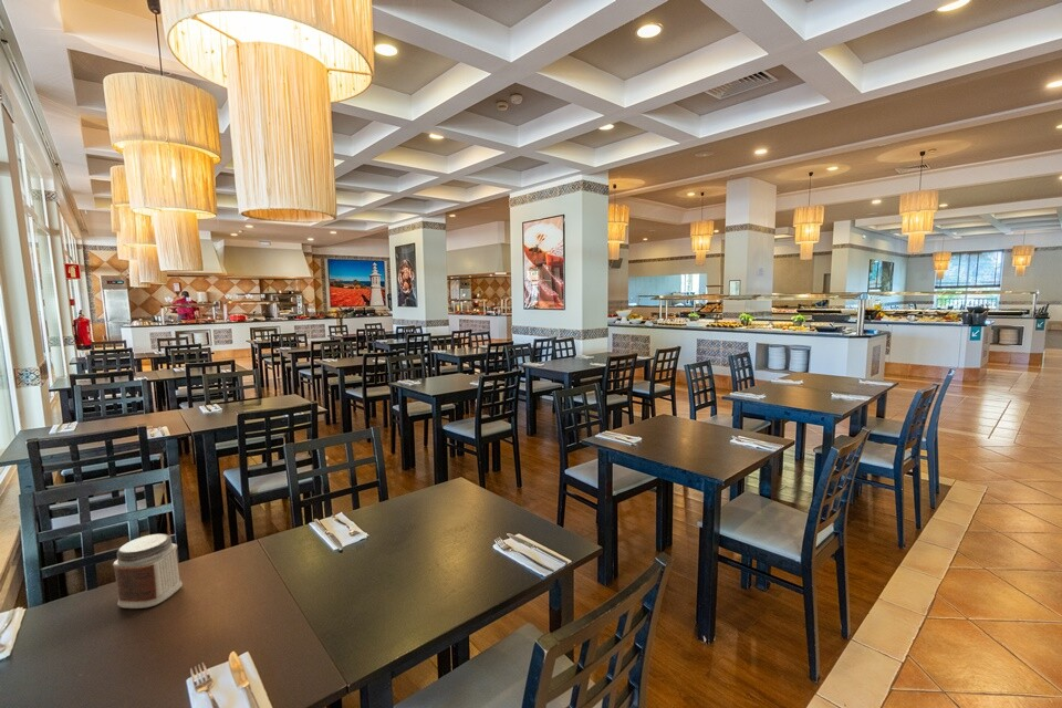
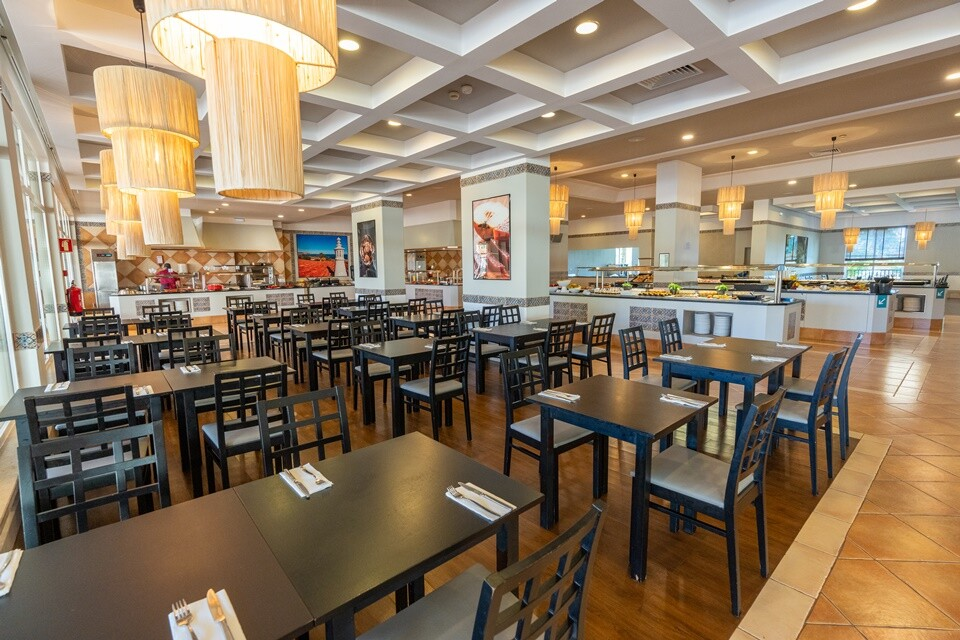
- jar [112,533,184,610]
